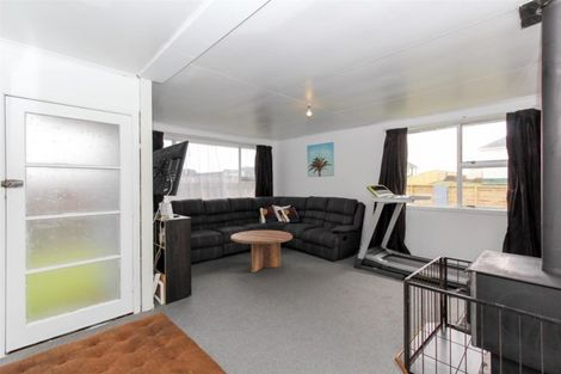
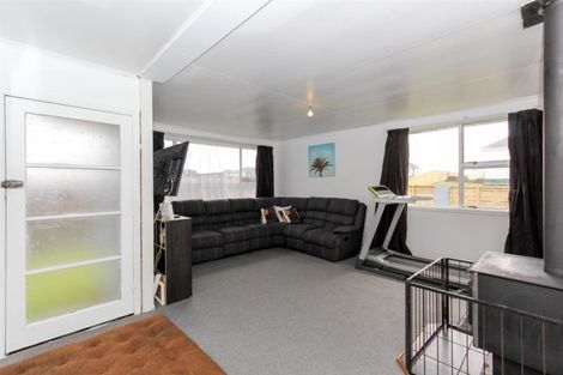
- coffee table [229,229,294,274]
